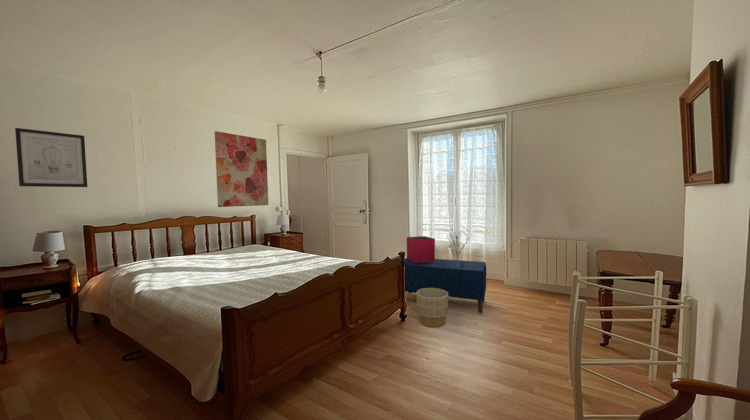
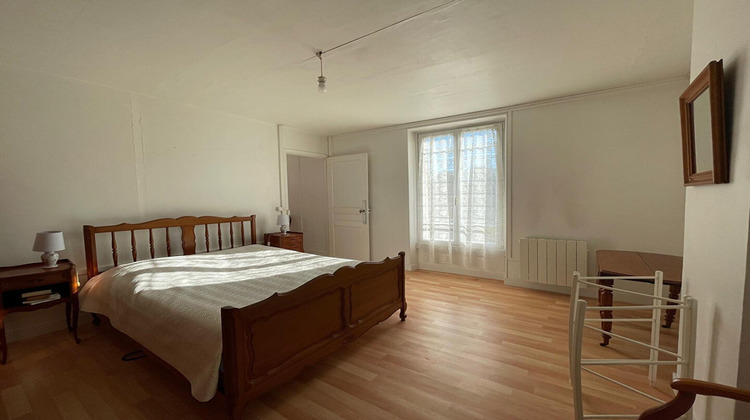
- wall art [214,130,269,208]
- storage bin [405,235,436,263]
- planter [415,288,449,328]
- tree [447,231,470,267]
- bench [403,257,487,314]
- wall art [14,127,88,188]
